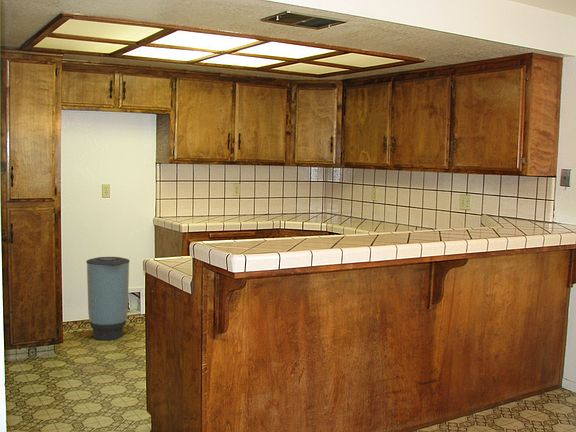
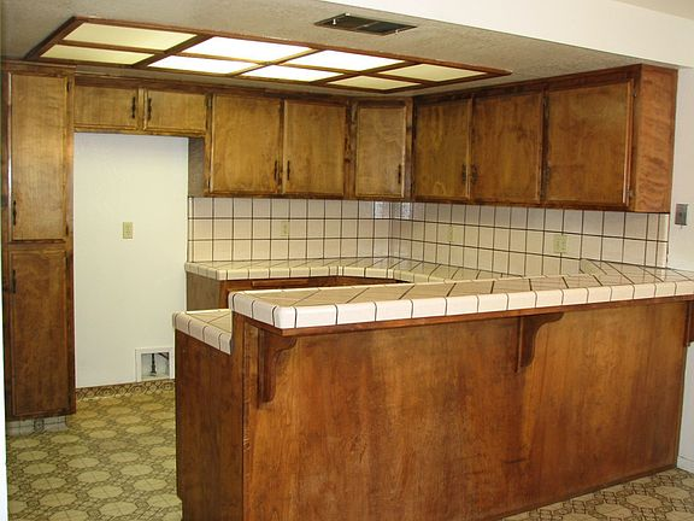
- trash can [85,256,131,341]
